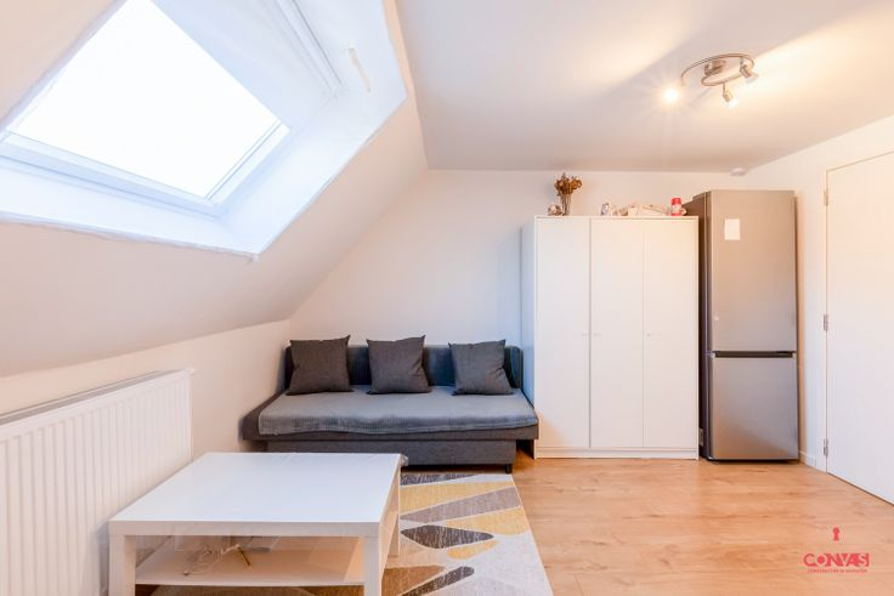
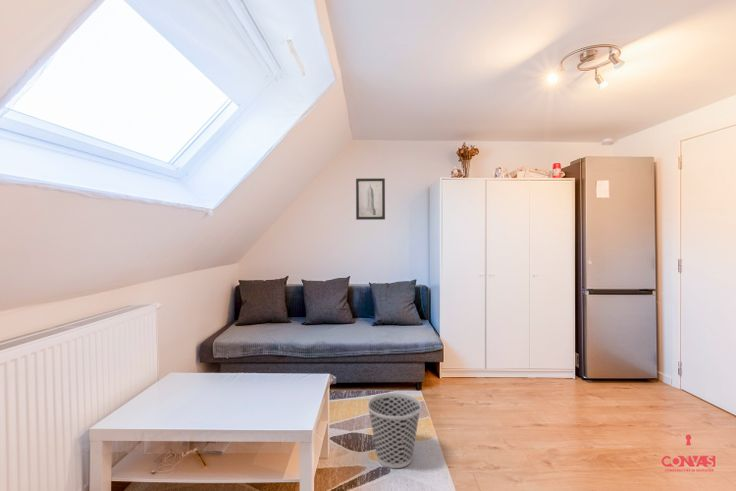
+ wall art [355,177,386,221]
+ wastebasket [366,392,422,469]
